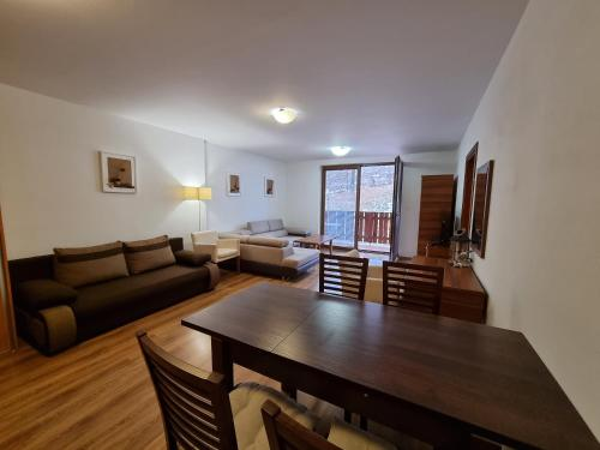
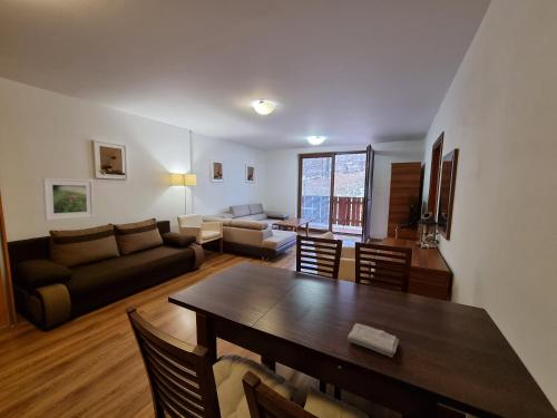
+ washcloth [346,322,400,359]
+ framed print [42,176,95,222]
